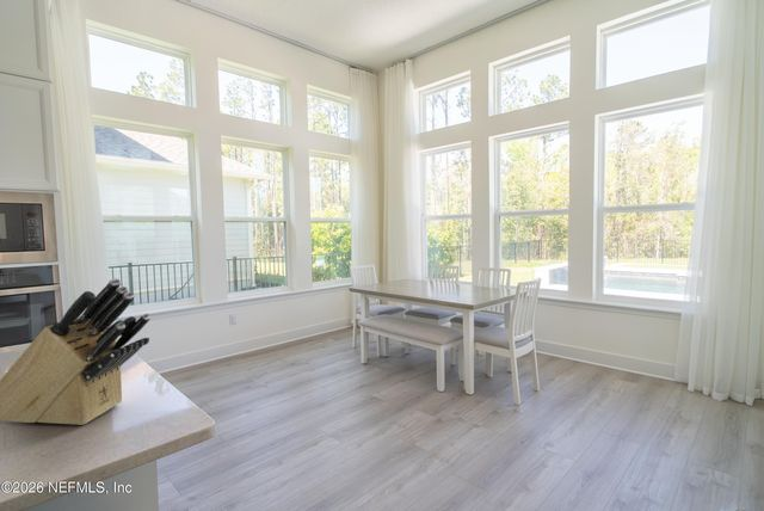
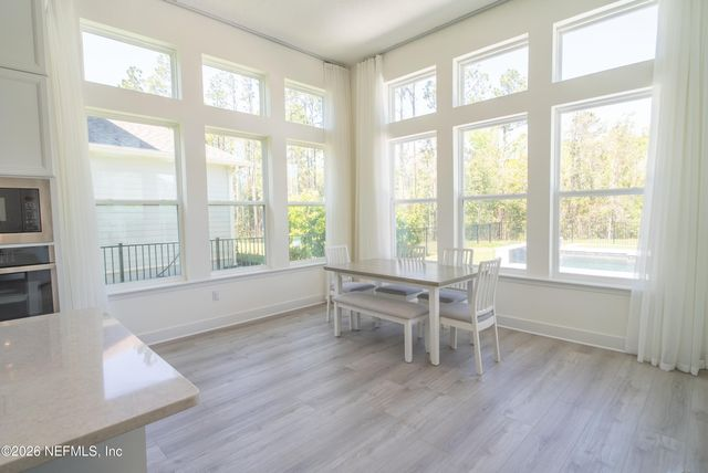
- knife block [0,277,152,426]
